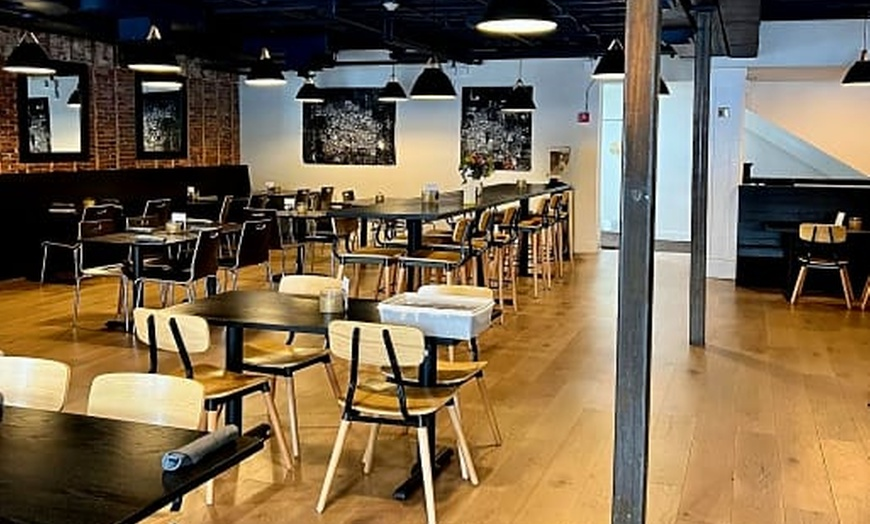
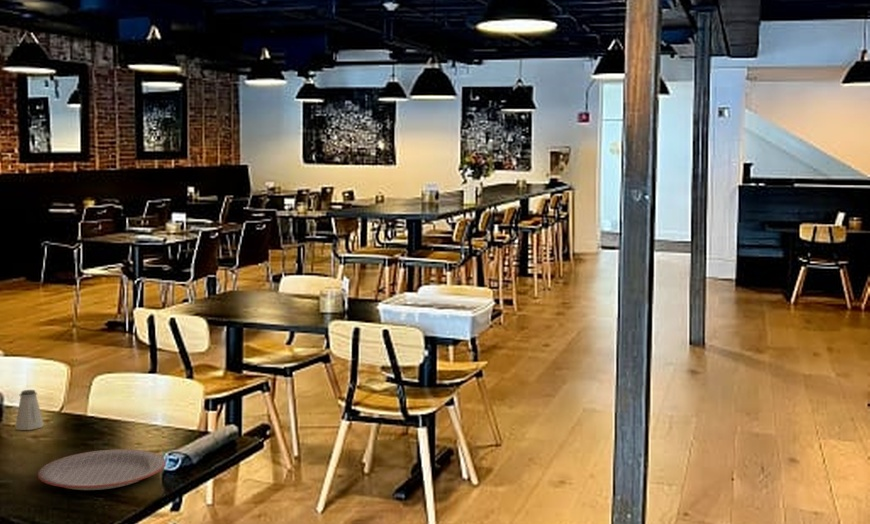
+ plate [37,448,167,491]
+ saltshaker [14,389,45,431]
